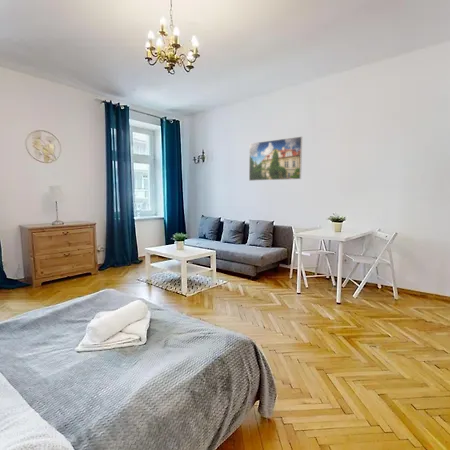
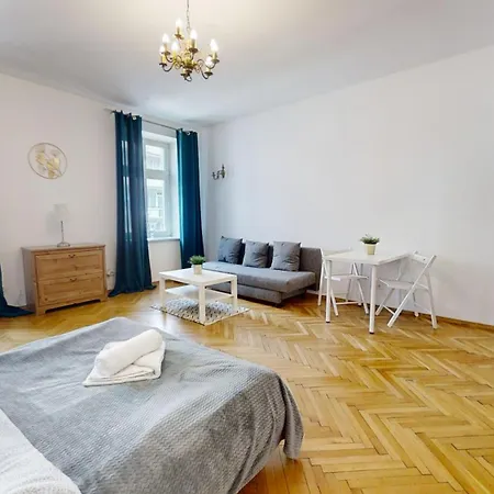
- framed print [248,136,303,182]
